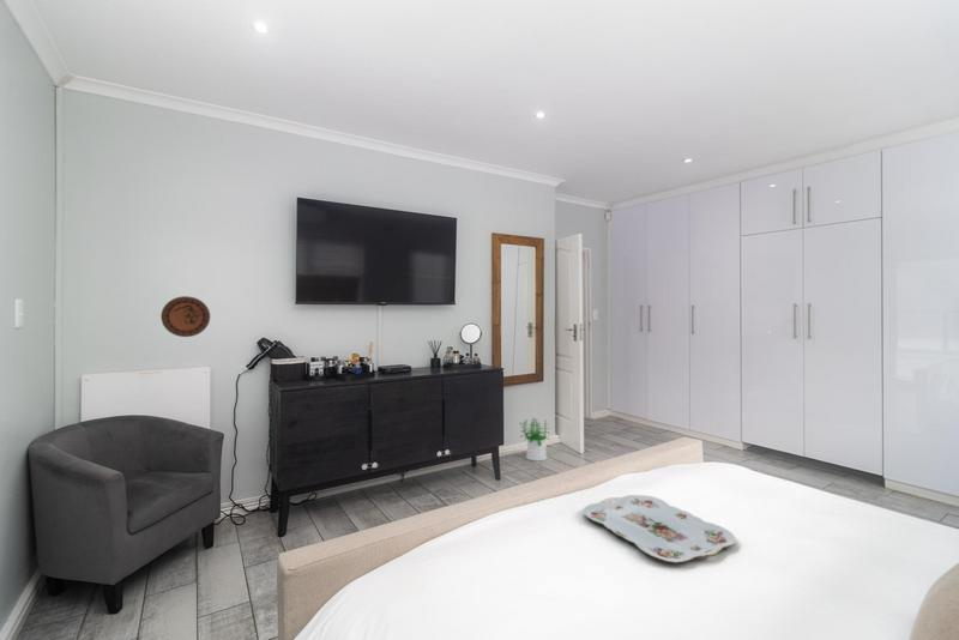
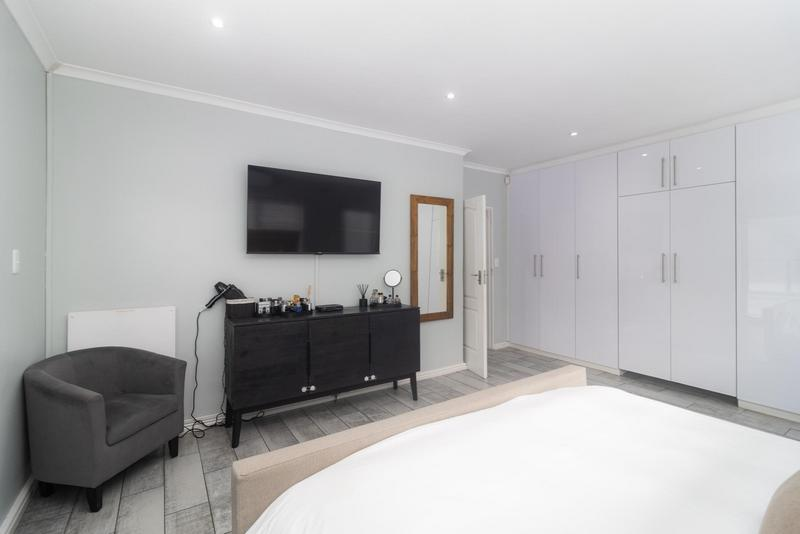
- decorative plate [159,295,211,338]
- potted plant [518,417,551,463]
- serving tray [581,494,737,563]
